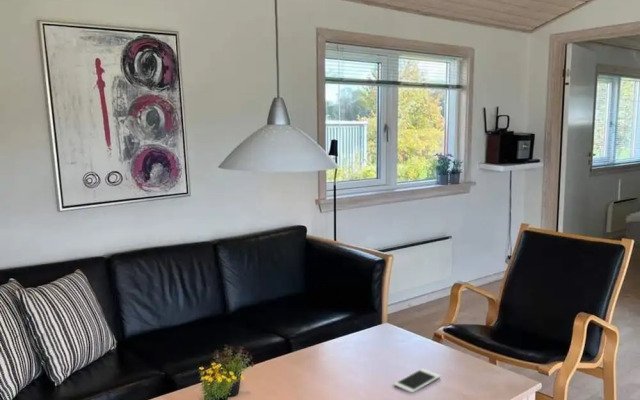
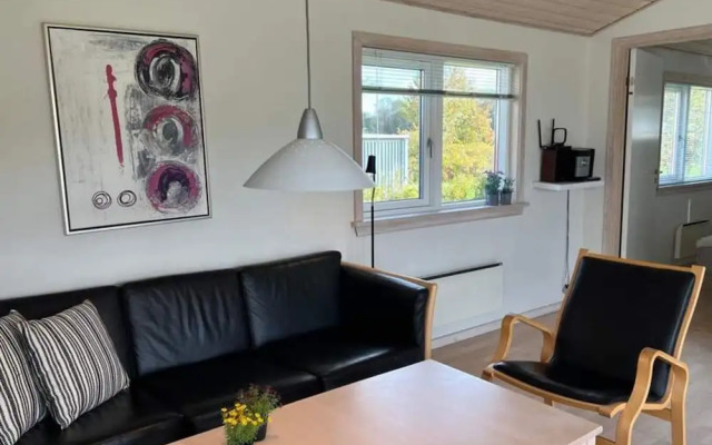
- cell phone [393,367,441,394]
